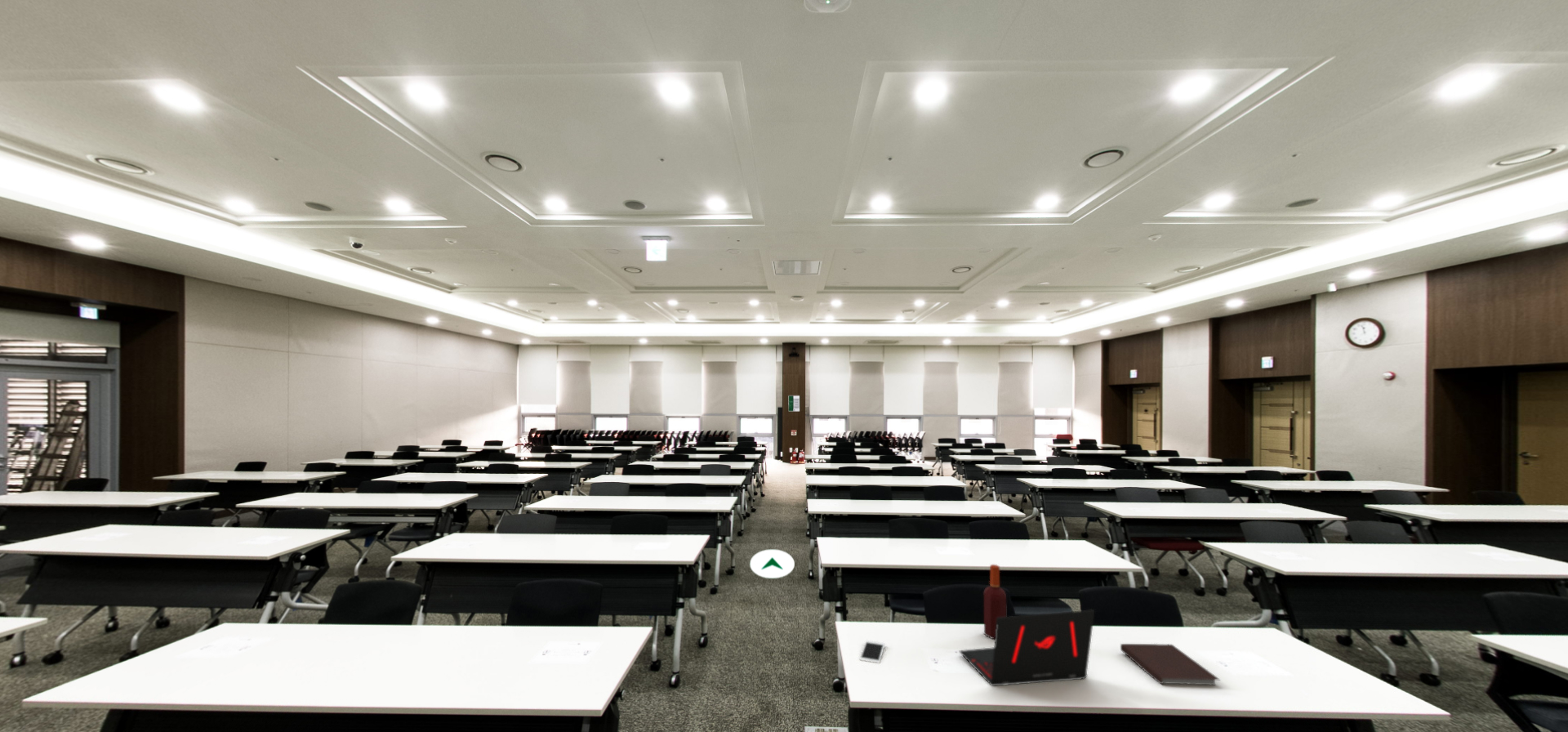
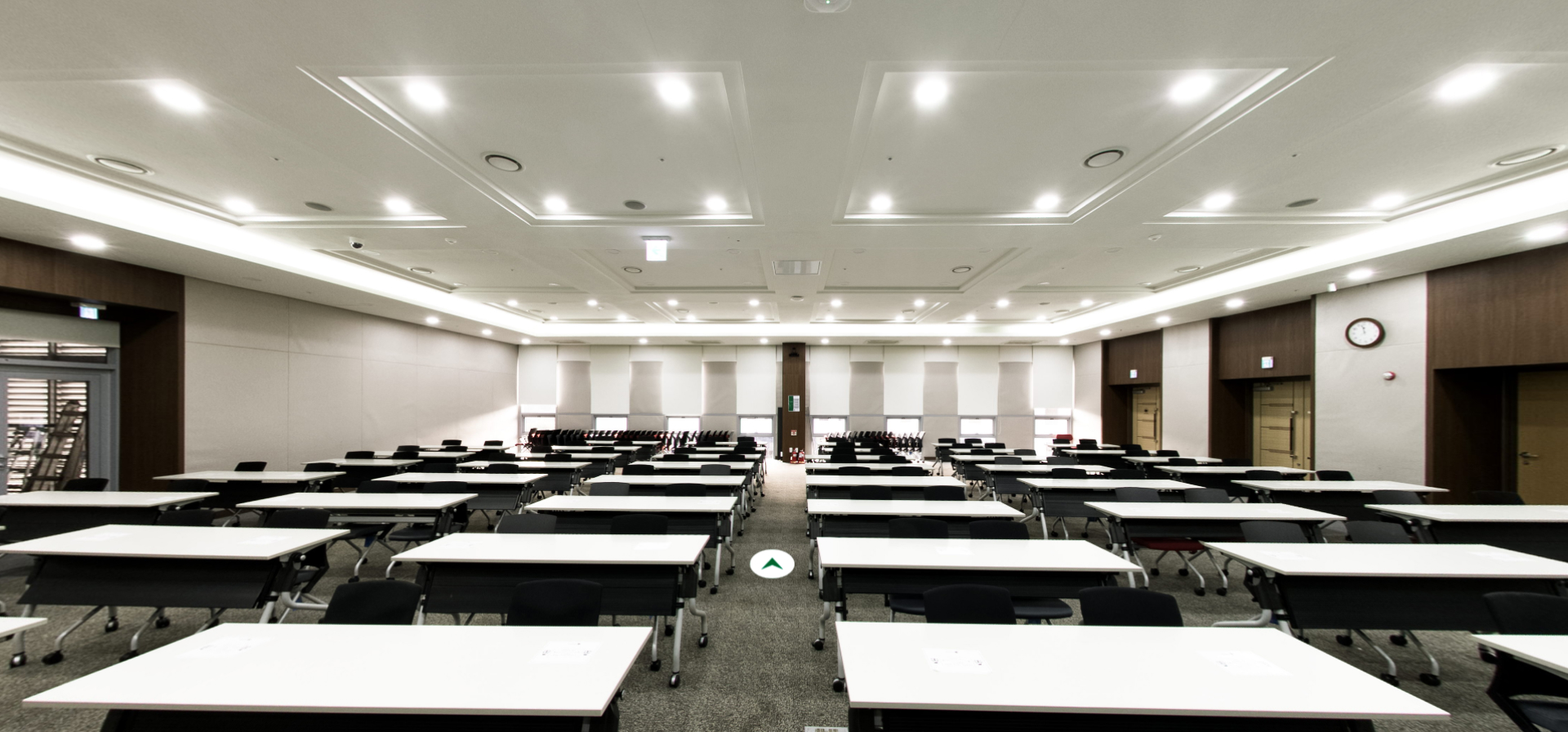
- laptop [959,609,1095,687]
- notebook [1120,643,1221,685]
- cell phone [858,639,886,664]
- bottle [983,564,1007,640]
